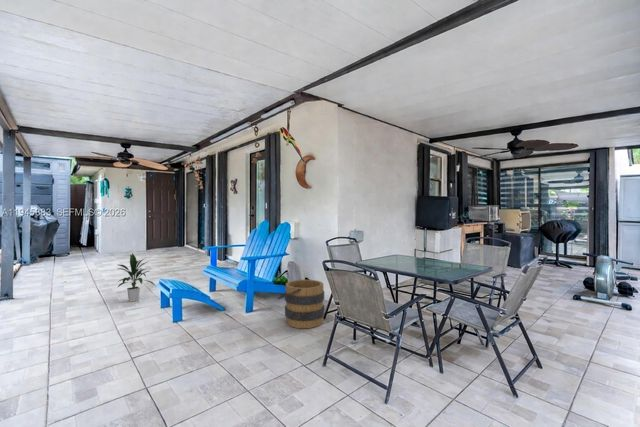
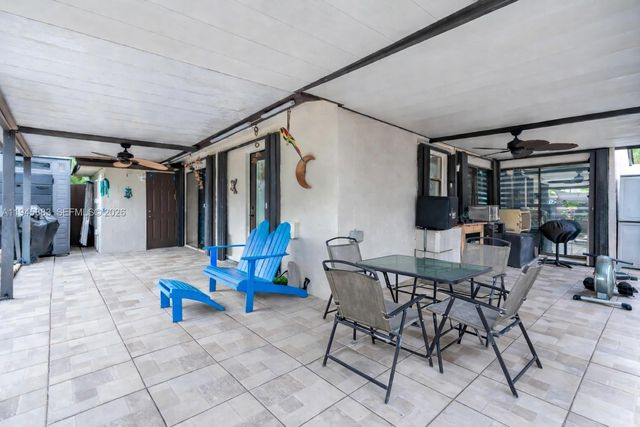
- bucket [276,279,325,329]
- indoor plant [116,252,157,303]
